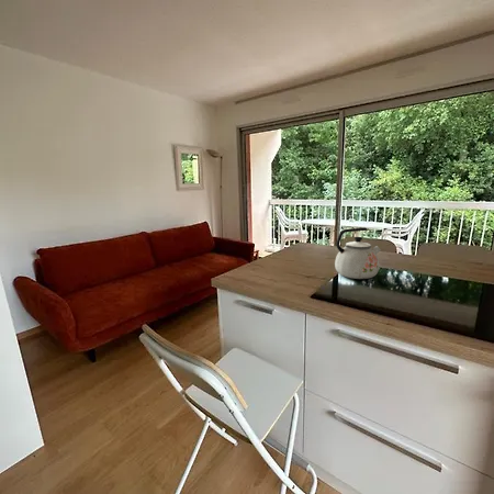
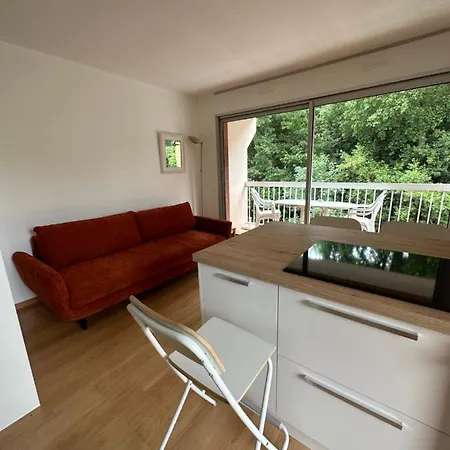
- kettle [334,226,382,280]
